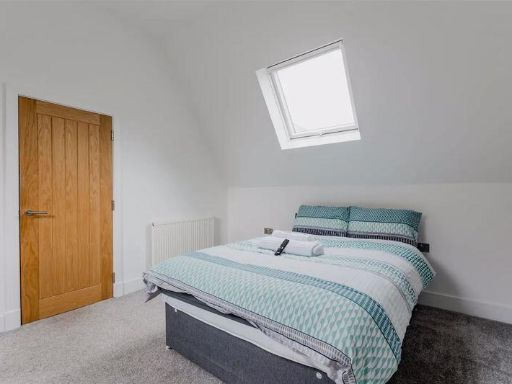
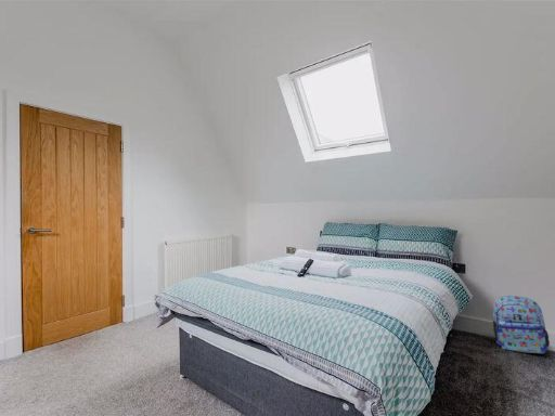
+ backpack [491,295,551,354]
